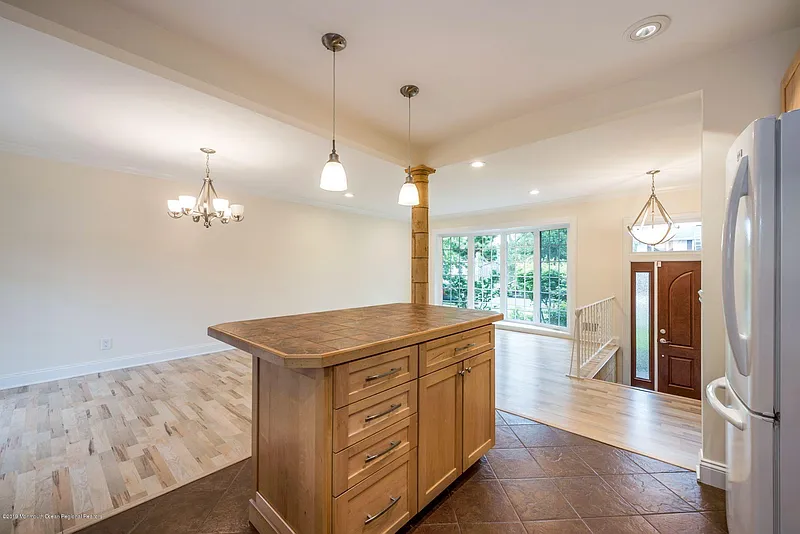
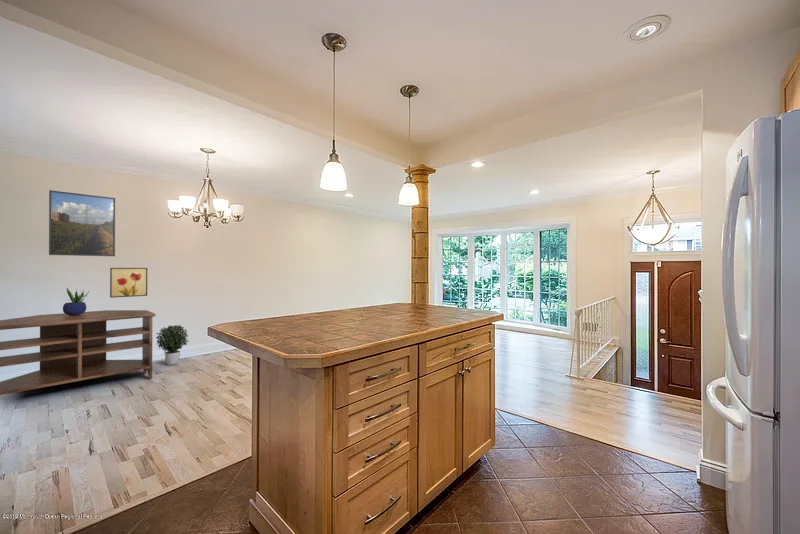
+ tv stand [0,309,157,396]
+ wall art [109,267,148,299]
+ potted plant [155,324,190,366]
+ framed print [48,189,116,257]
+ potted plant [62,287,90,316]
